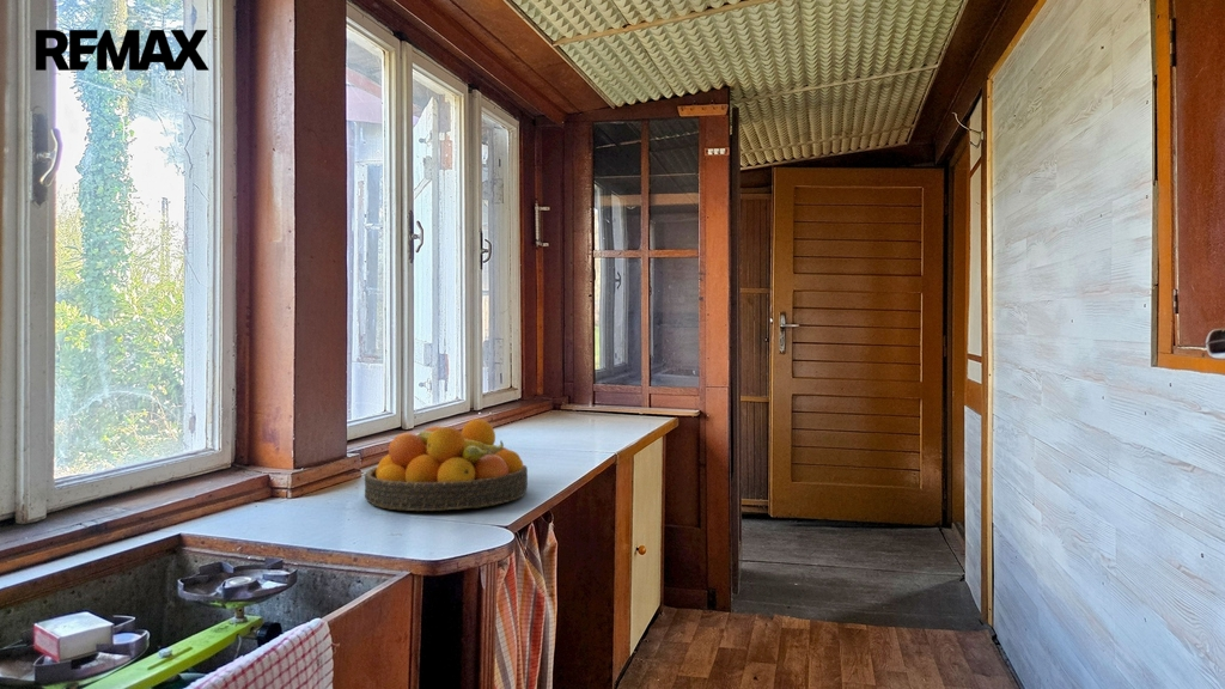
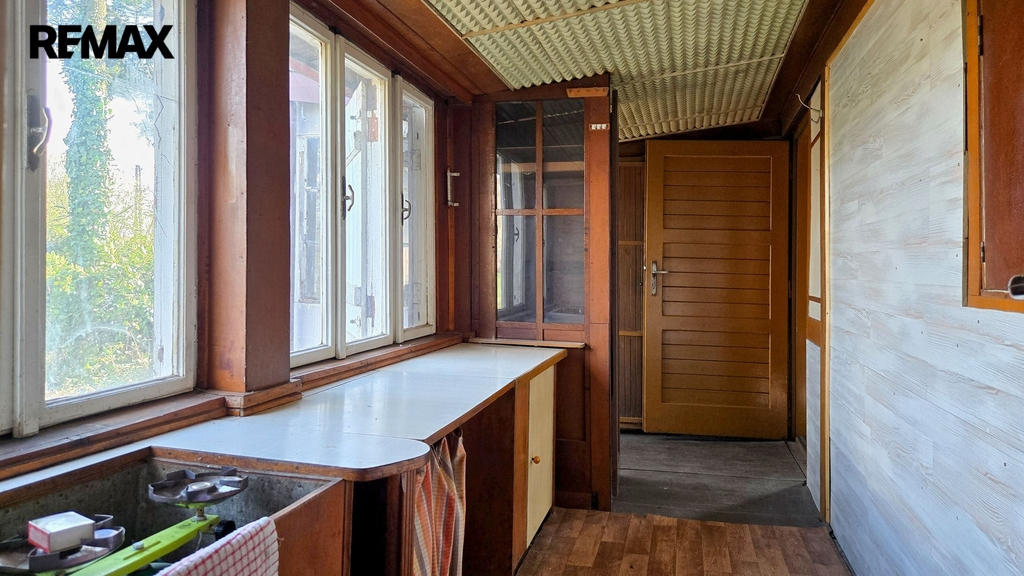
- fruit bowl [364,417,529,512]
